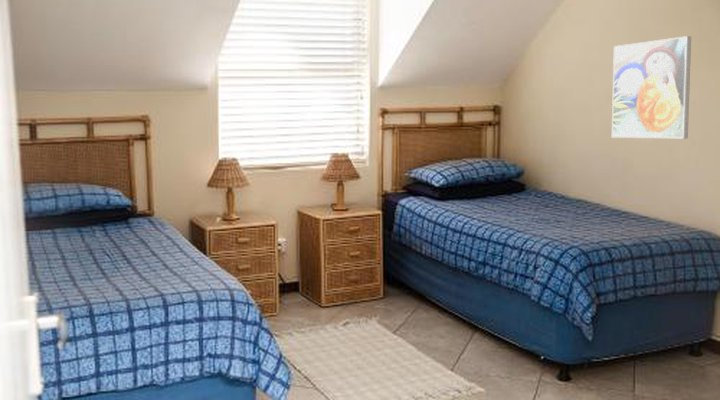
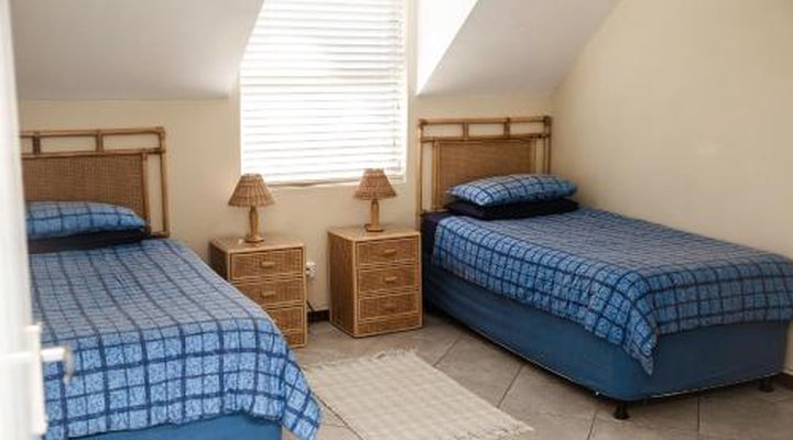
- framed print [611,35,692,139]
